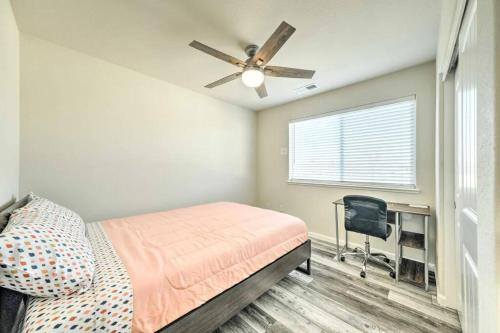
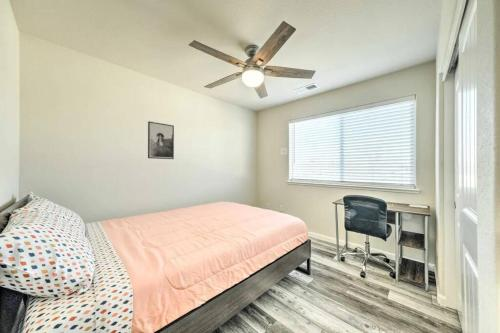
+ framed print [147,121,175,160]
